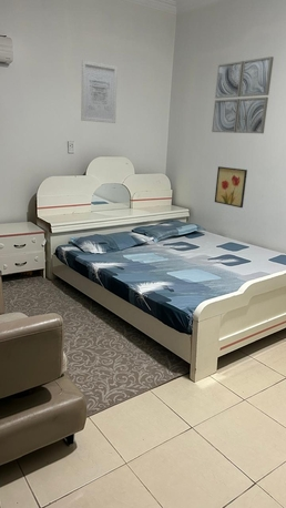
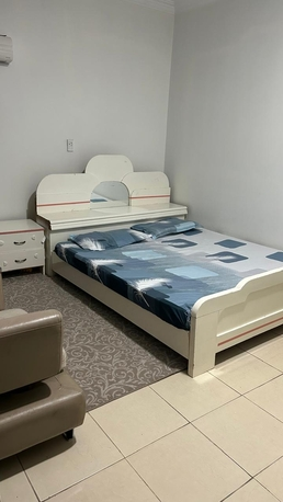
- wall art [214,165,248,209]
- wall art [211,55,275,134]
- wall art [80,60,119,124]
